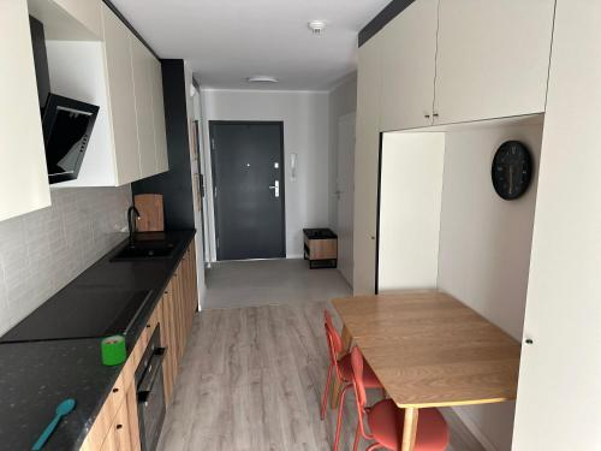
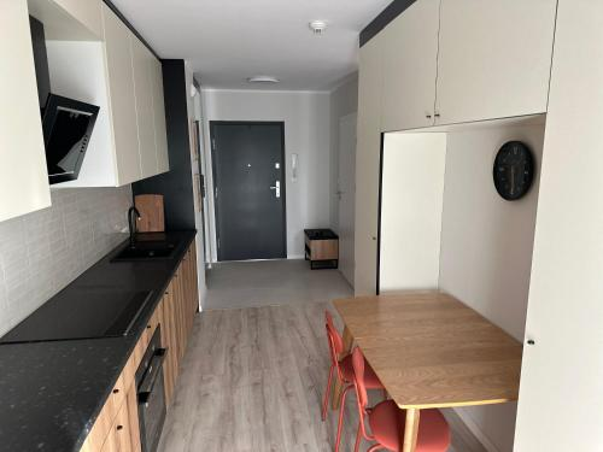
- mug [100,334,127,367]
- spoon [31,398,76,451]
